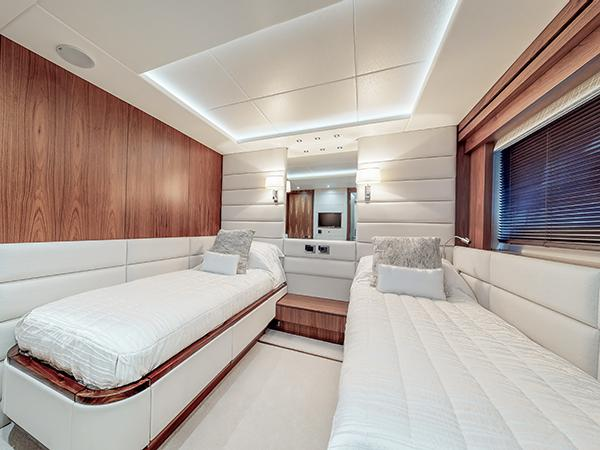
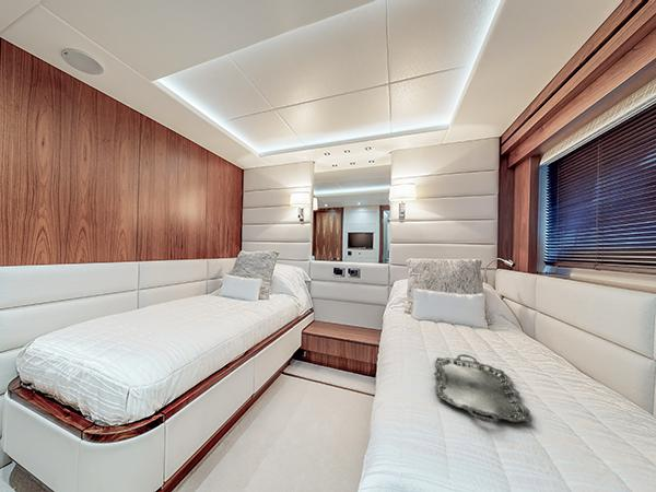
+ serving tray [433,353,532,423]
